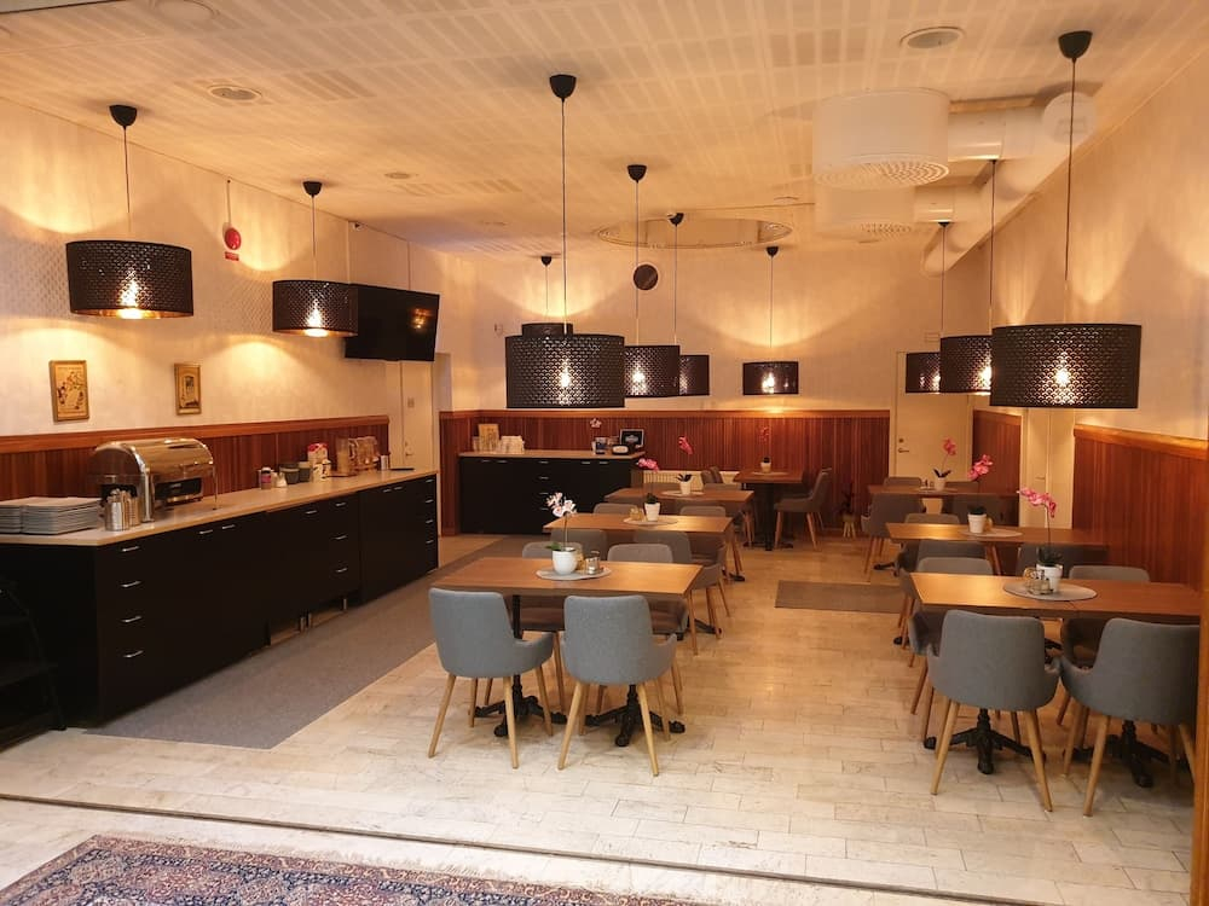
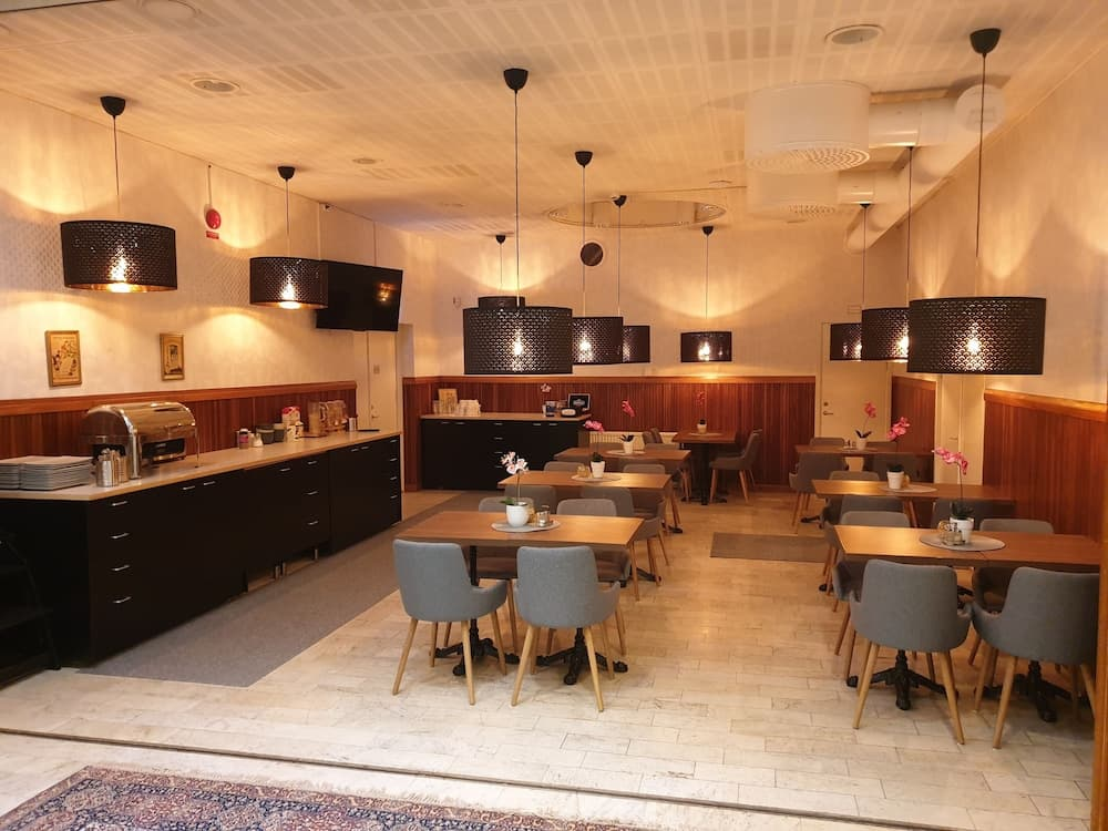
- house plant [832,480,862,539]
